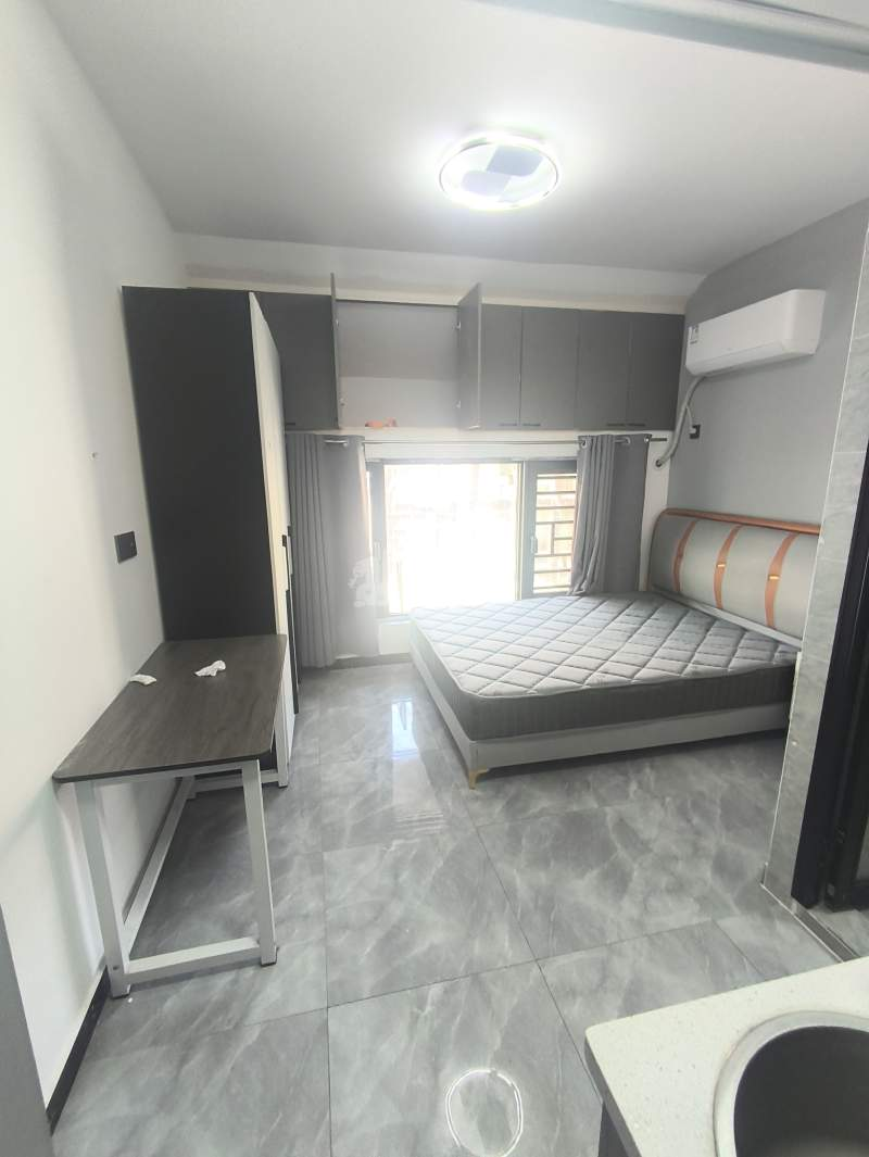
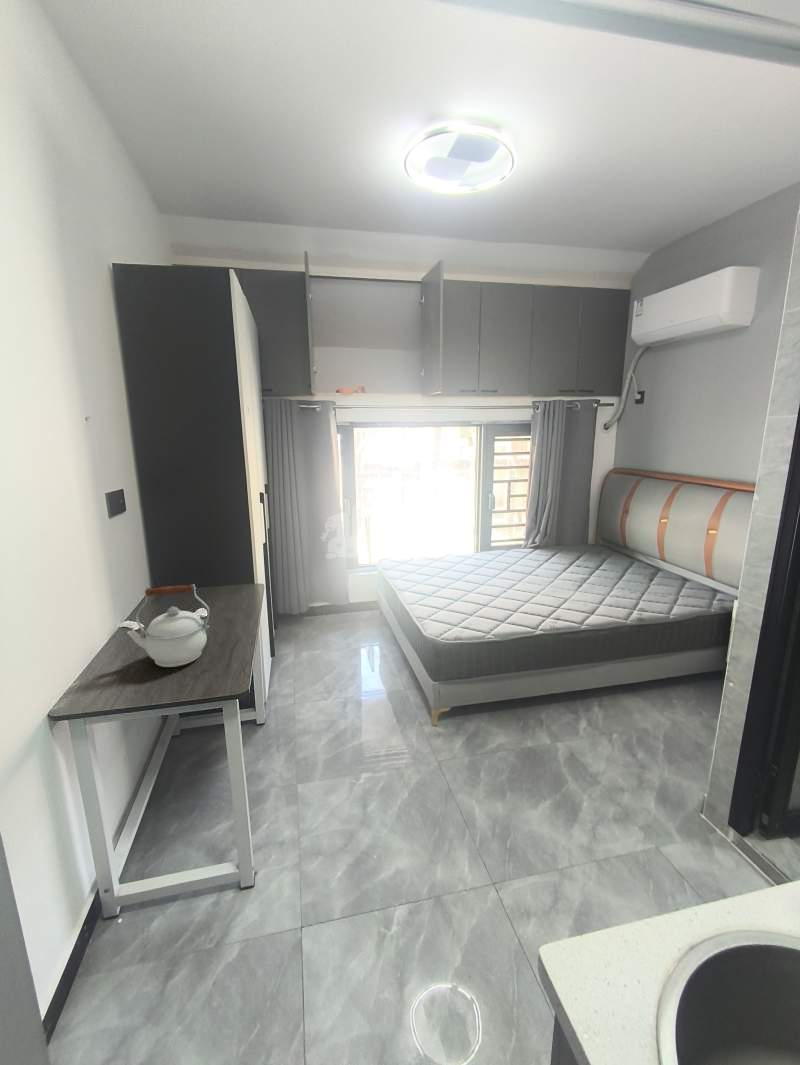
+ kettle [126,583,210,668]
